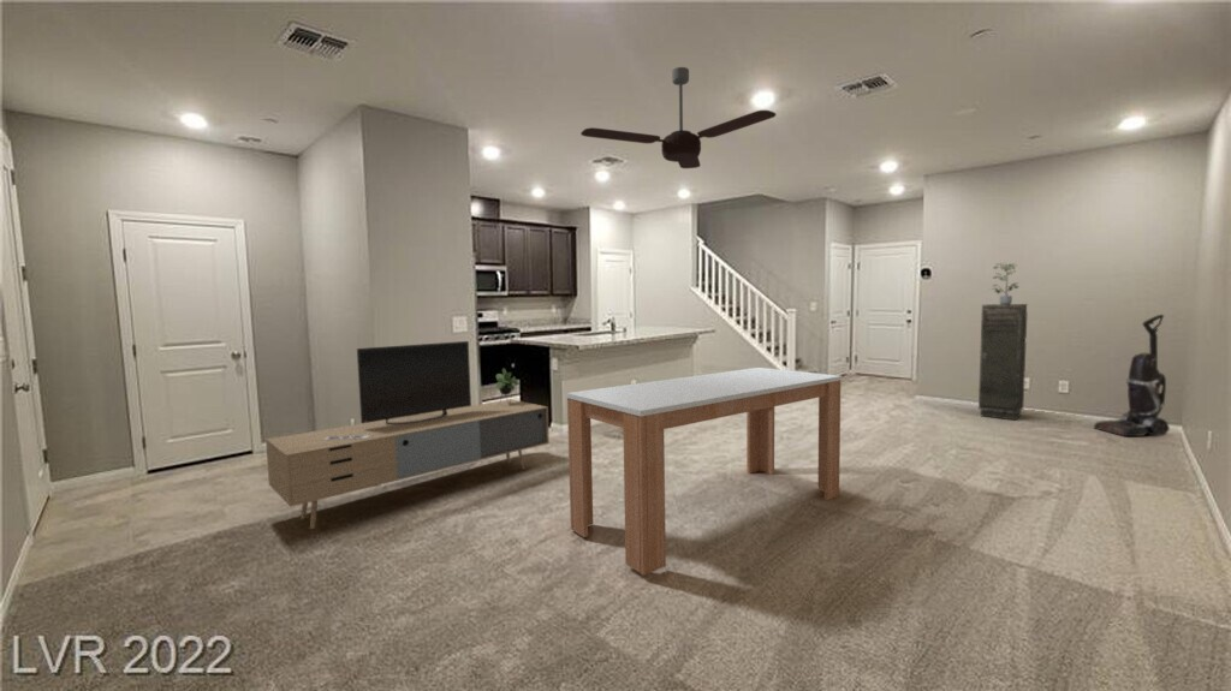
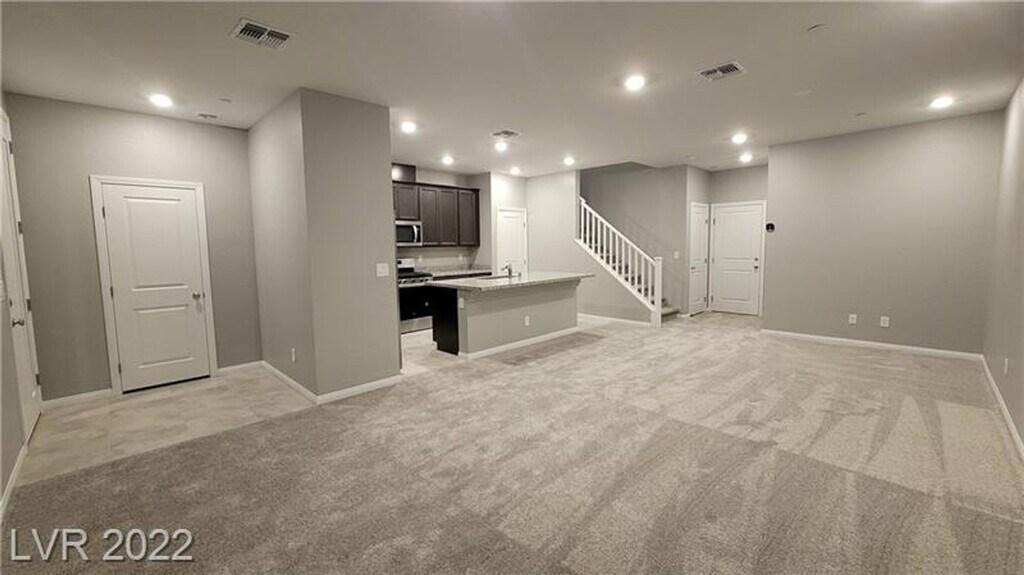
- potted plant [989,261,1019,304]
- storage cabinet [977,303,1029,422]
- vacuum cleaner [1093,314,1171,437]
- media console [264,340,551,530]
- ceiling fan [579,66,777,169]
- dining table [565,367,844,576]
